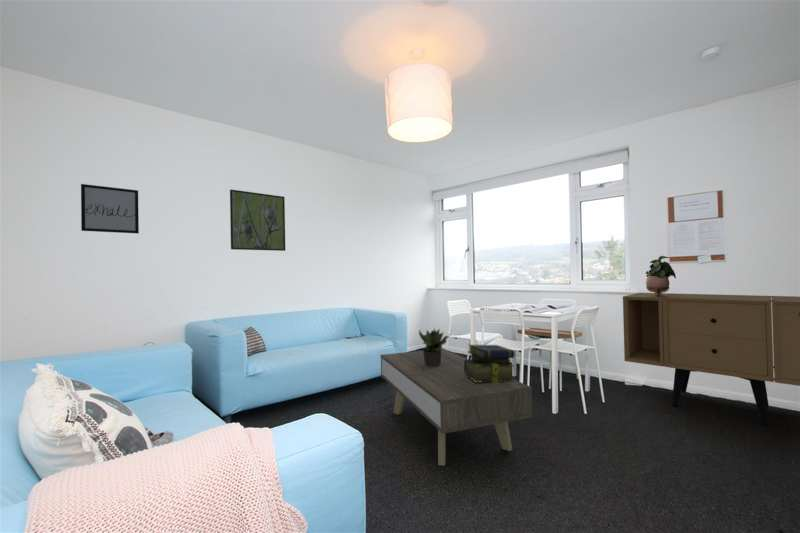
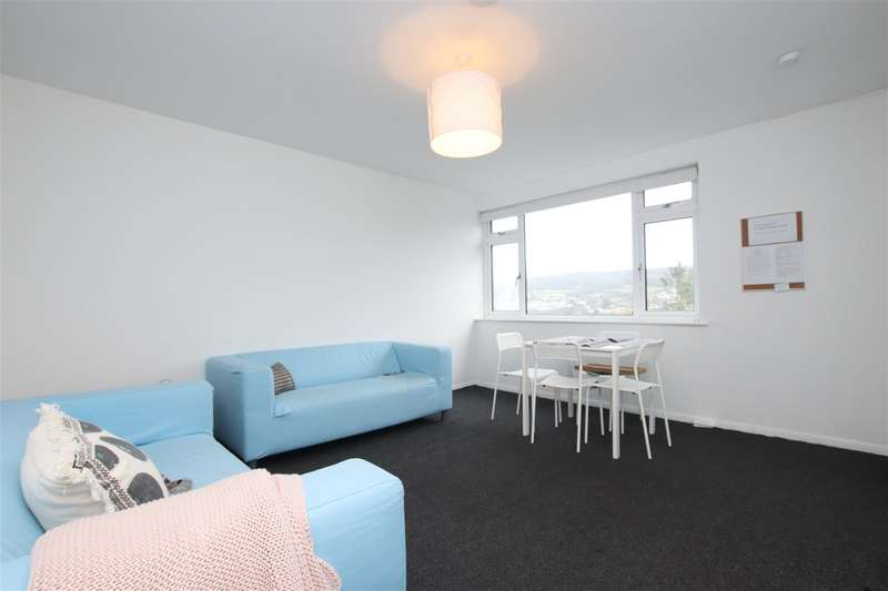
- coffee table [380,347,533,467]
- potted plant [418,327,451,366]
- stack of books [464,344,516,383]
- sideboard [622,292,800,426]
- potted plant [645,255,677,297]
- wall art [80,183,140,234]
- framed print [229,189,286,252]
